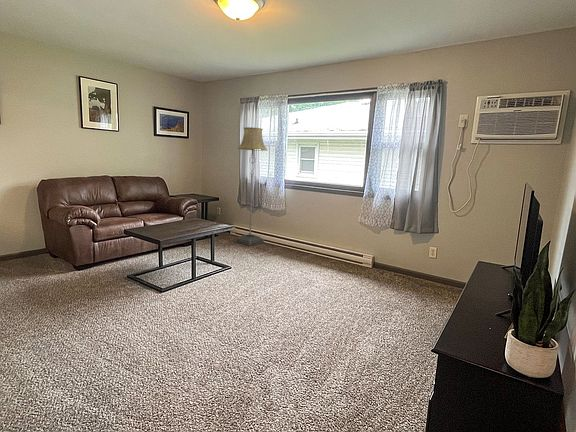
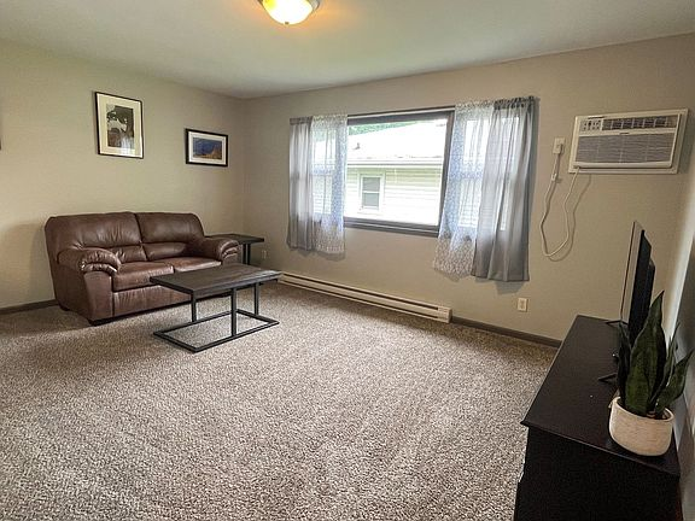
- floor lamp [235,126,269,247]
